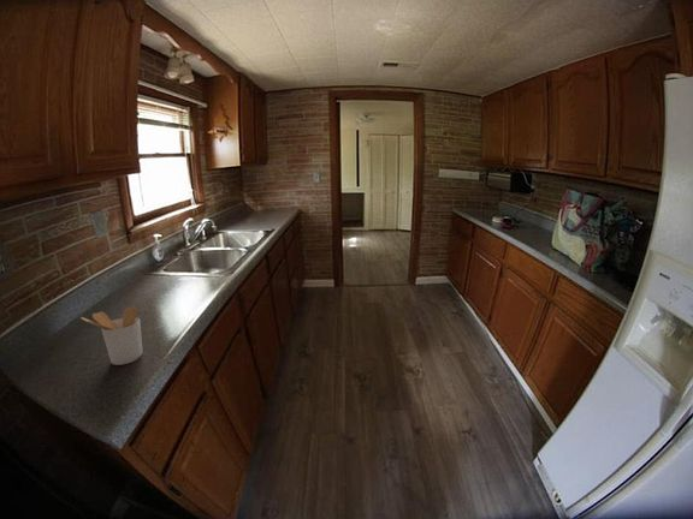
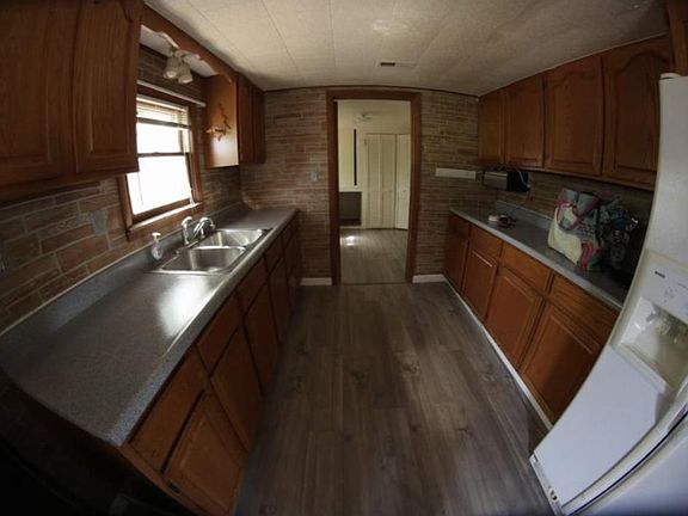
- utensil holder [79,306,144,366]
